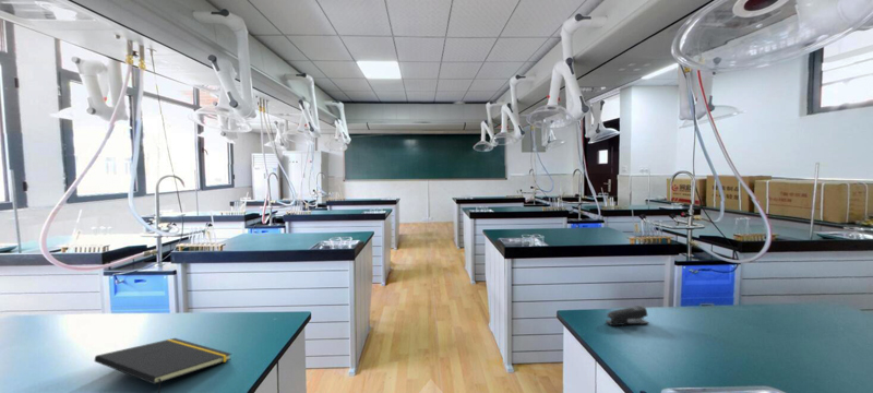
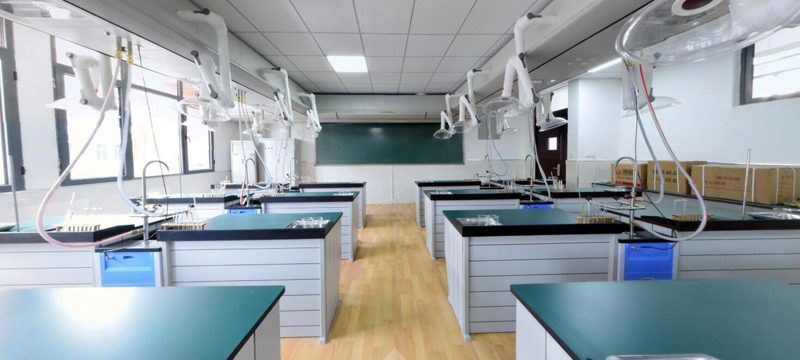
- stapler [605,305,649,326]
- notepad [94,337,232,393]
